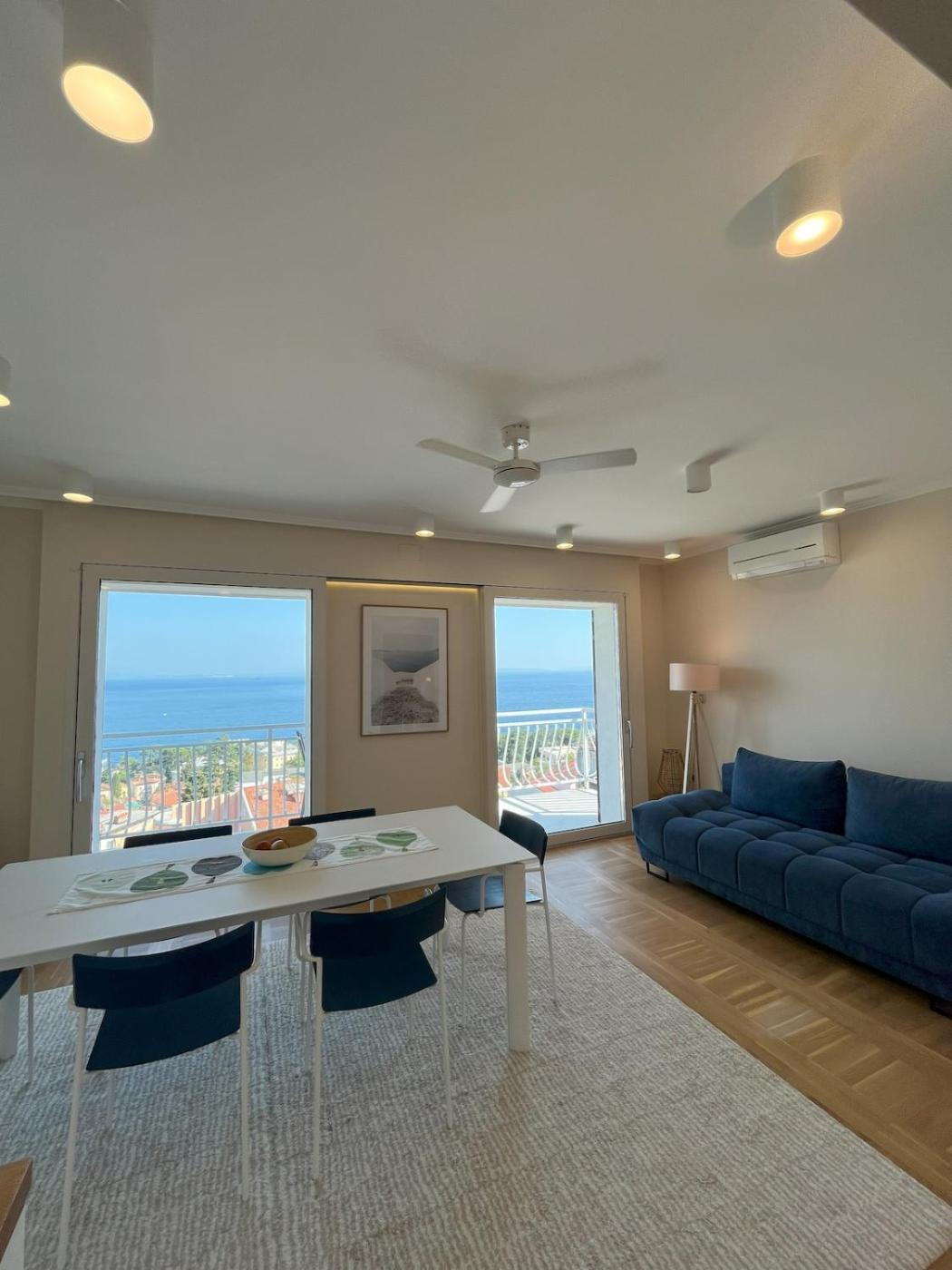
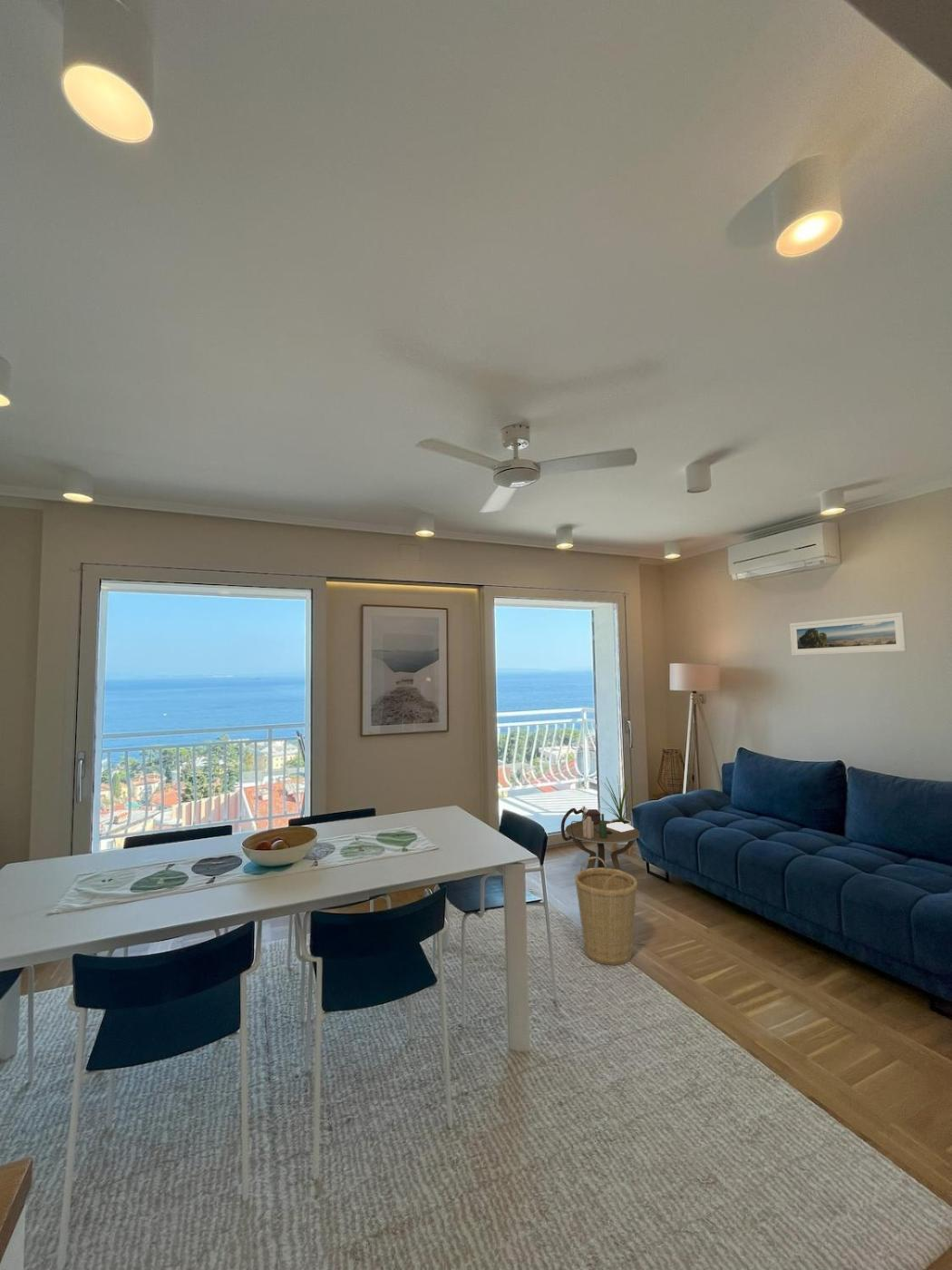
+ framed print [789,611,908,657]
+ house plant [599,770,642,856]
+ basket [574,856,638,966]
+ side table [560,805,640,872]
